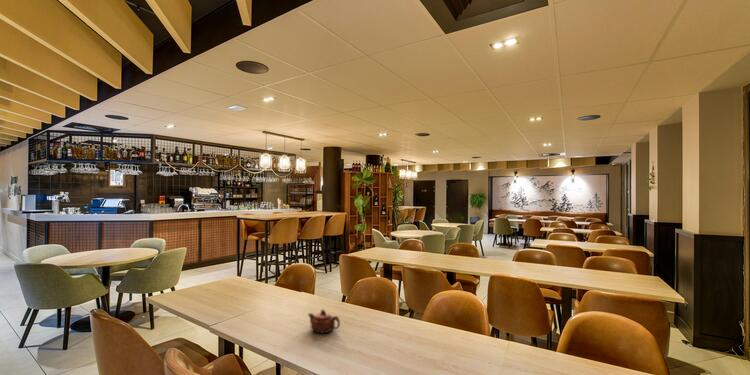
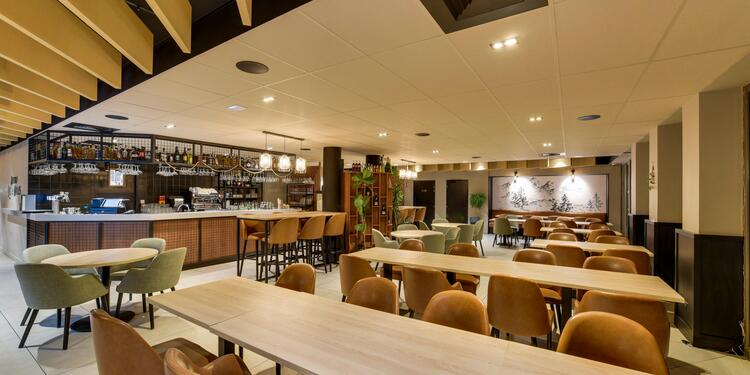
- teapot [307,308,341,335]
